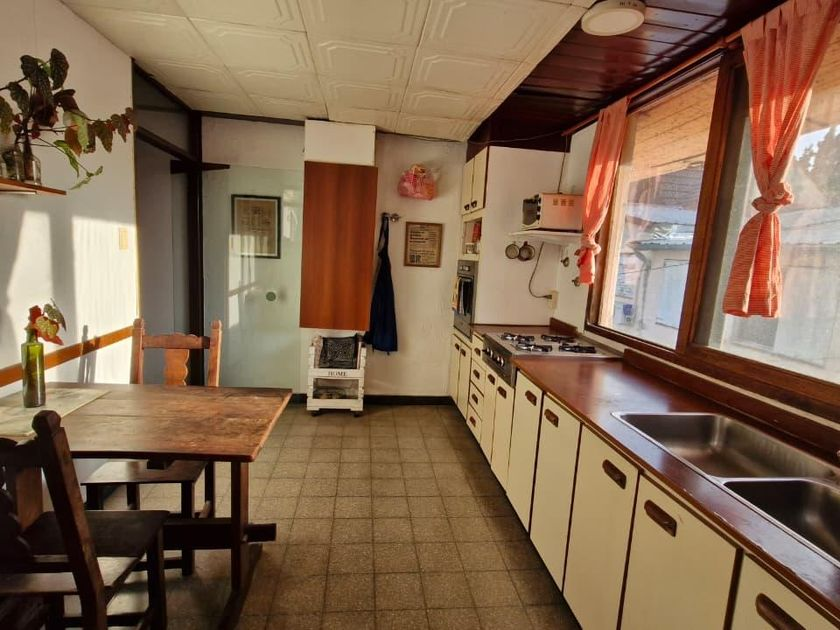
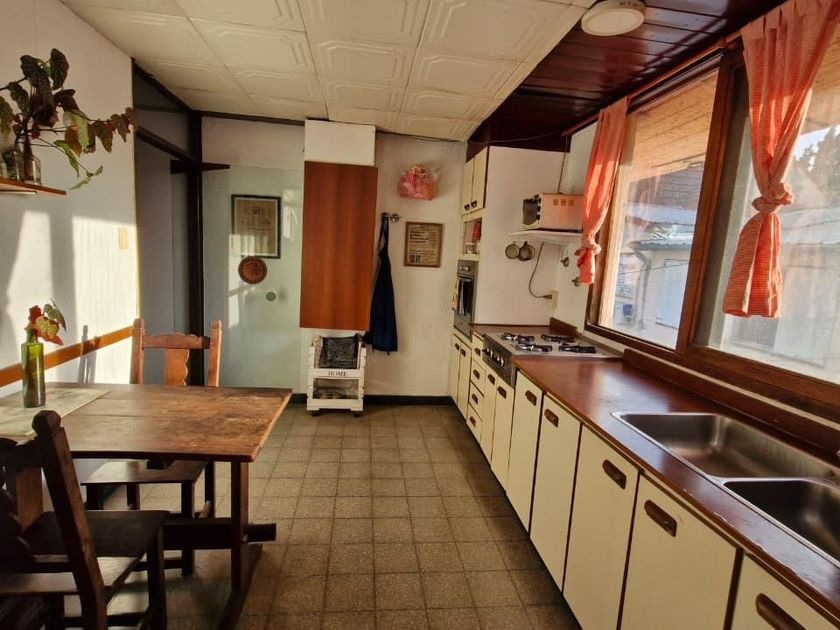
+ decorative plate [237,255,268,285]
